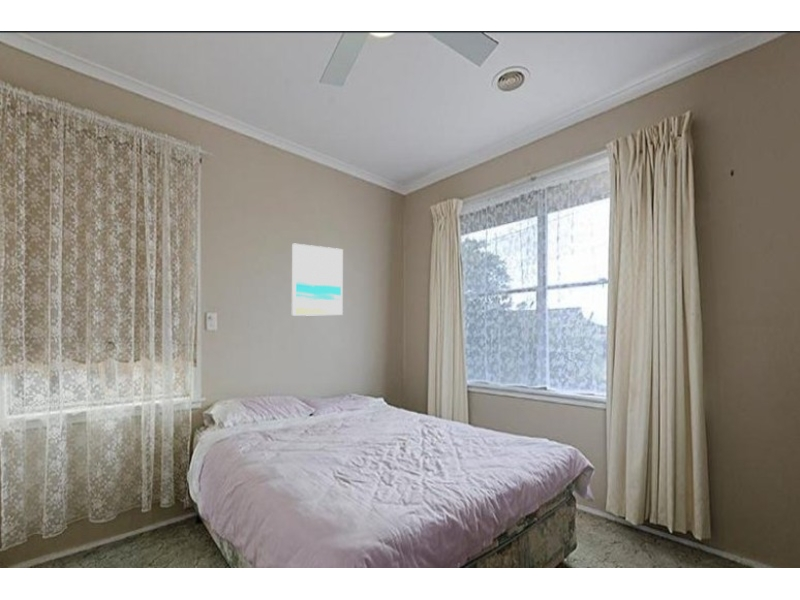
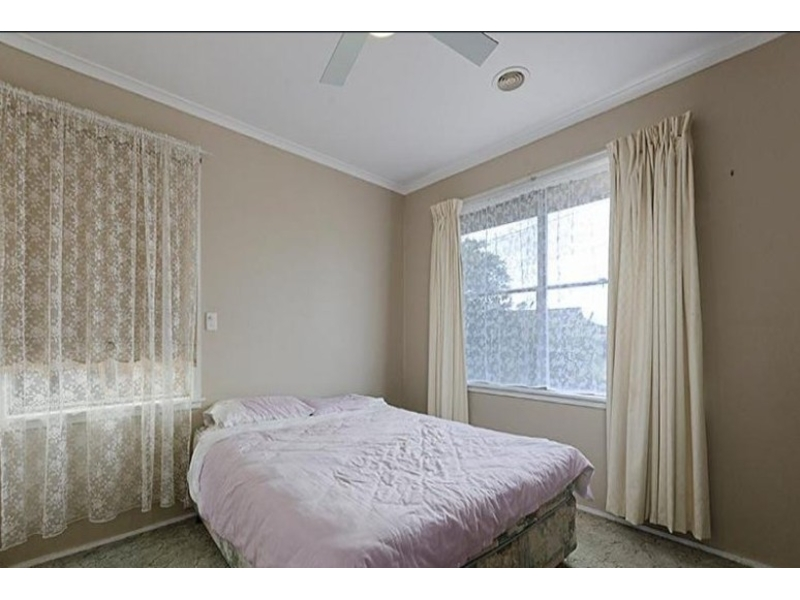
- wall art [291,243,344,317]
